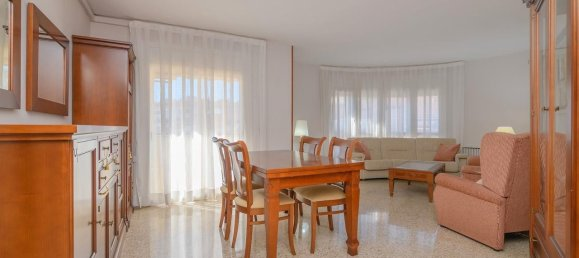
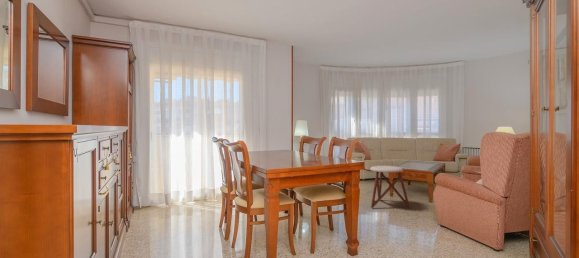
+ stool [369,165,411,209]
